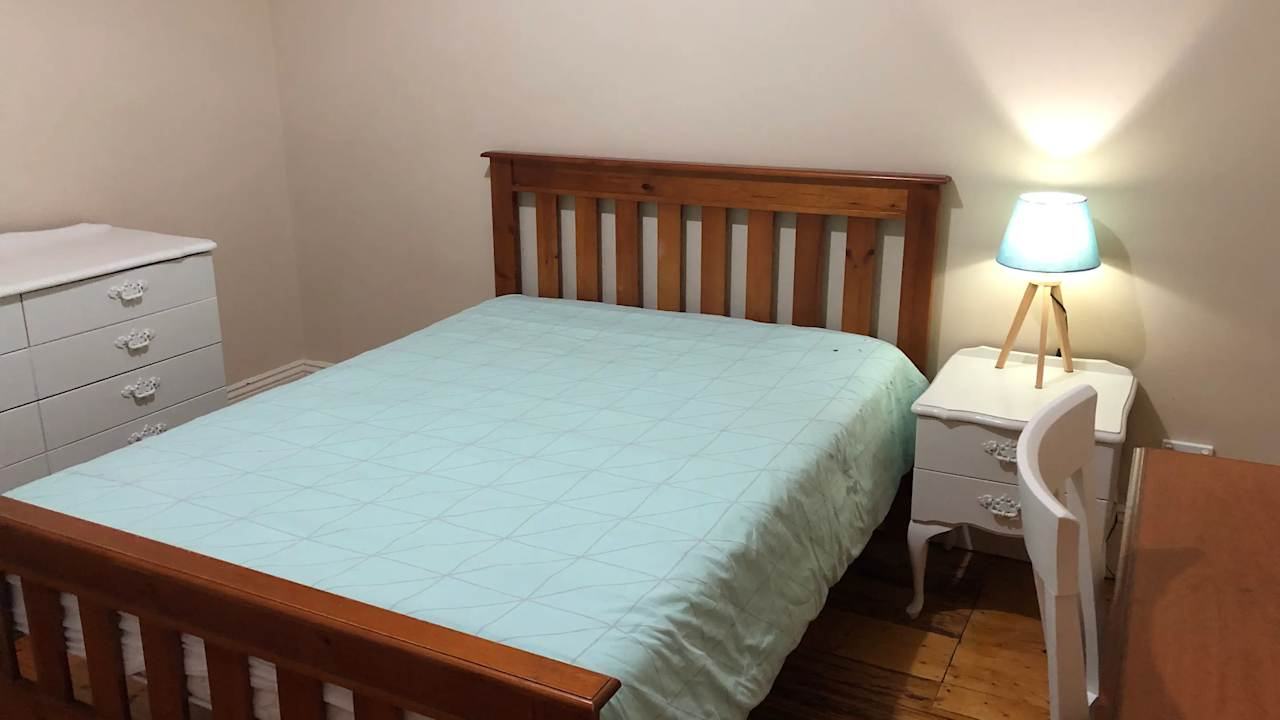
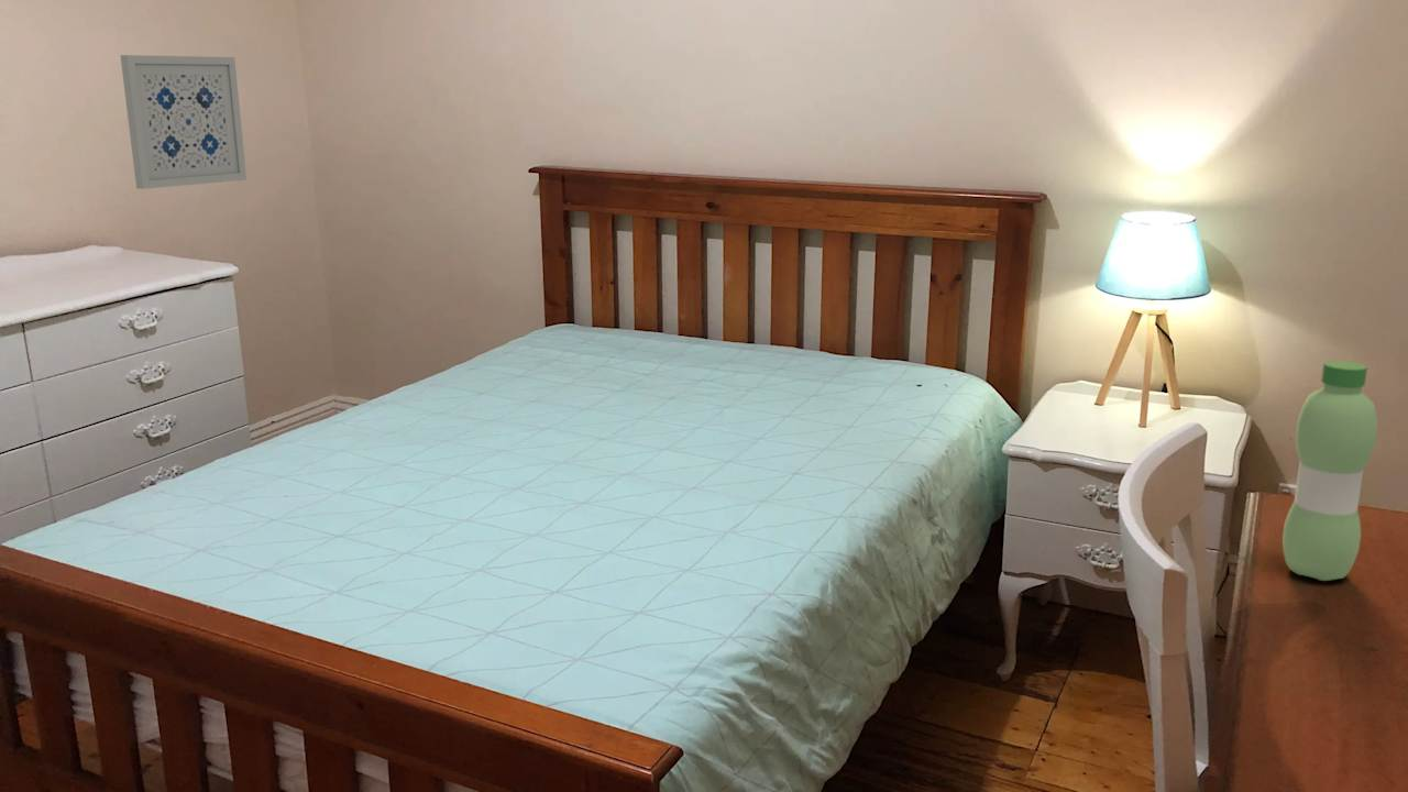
+ water bottle [1282,360,1378,582]
+ wall art [120,54,248,190]
